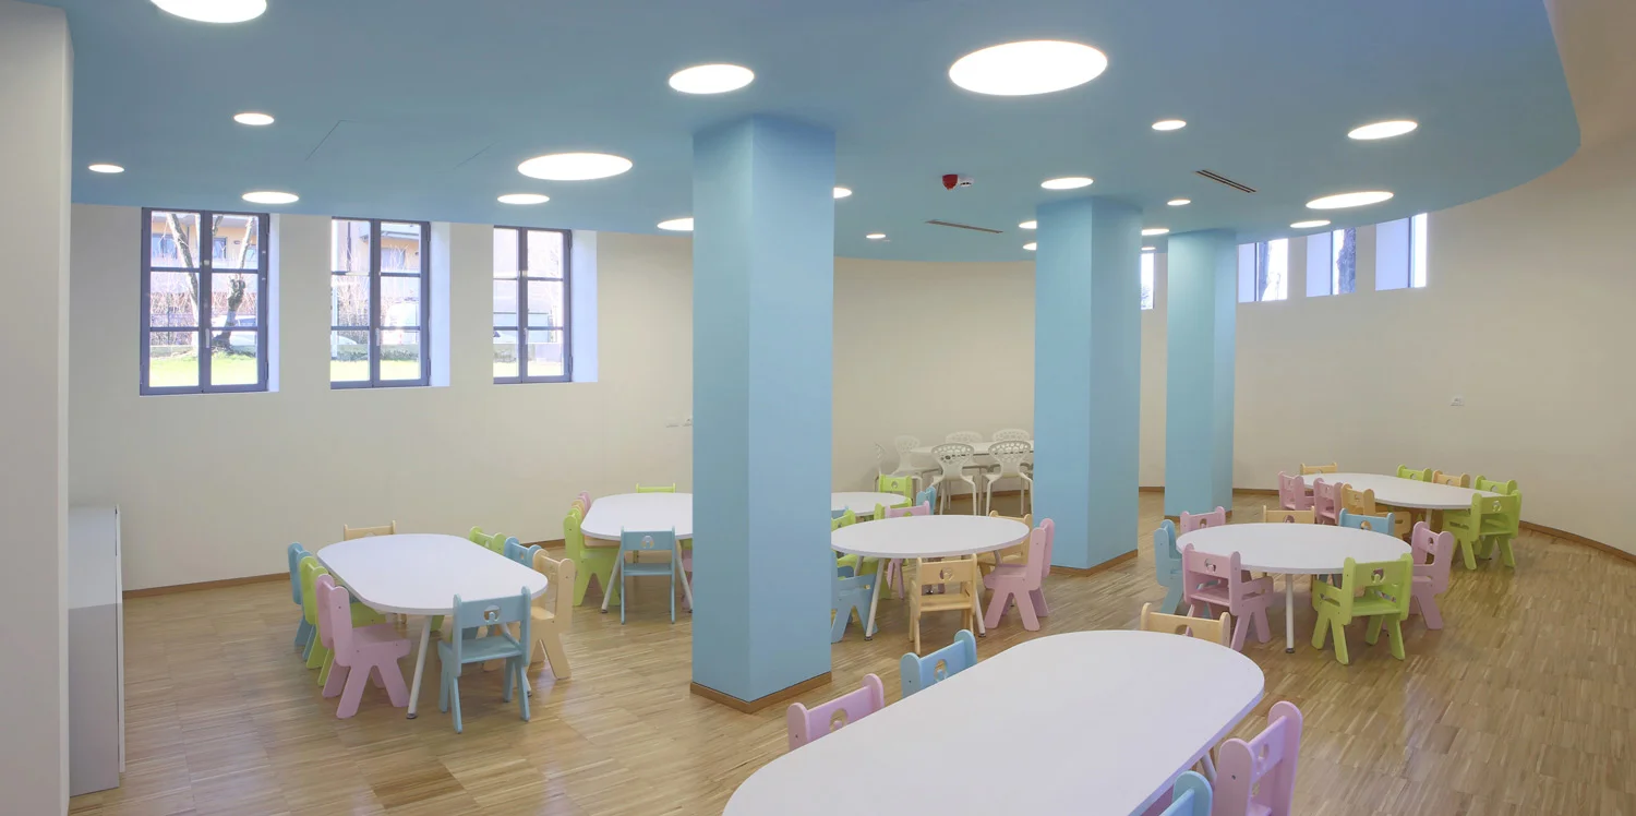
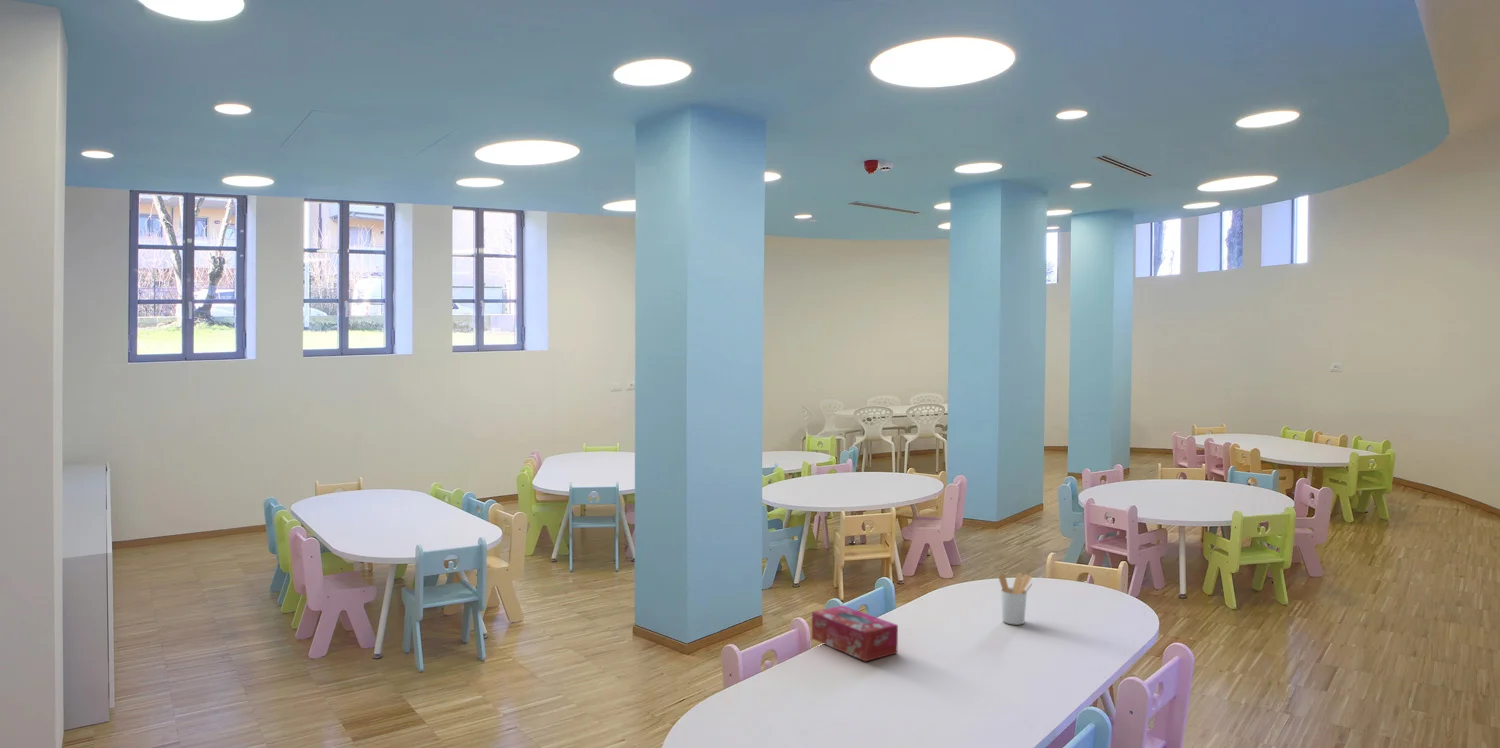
+ utensil holder [998,572,1033,626]
+ tissue box [811,605,899,663]
